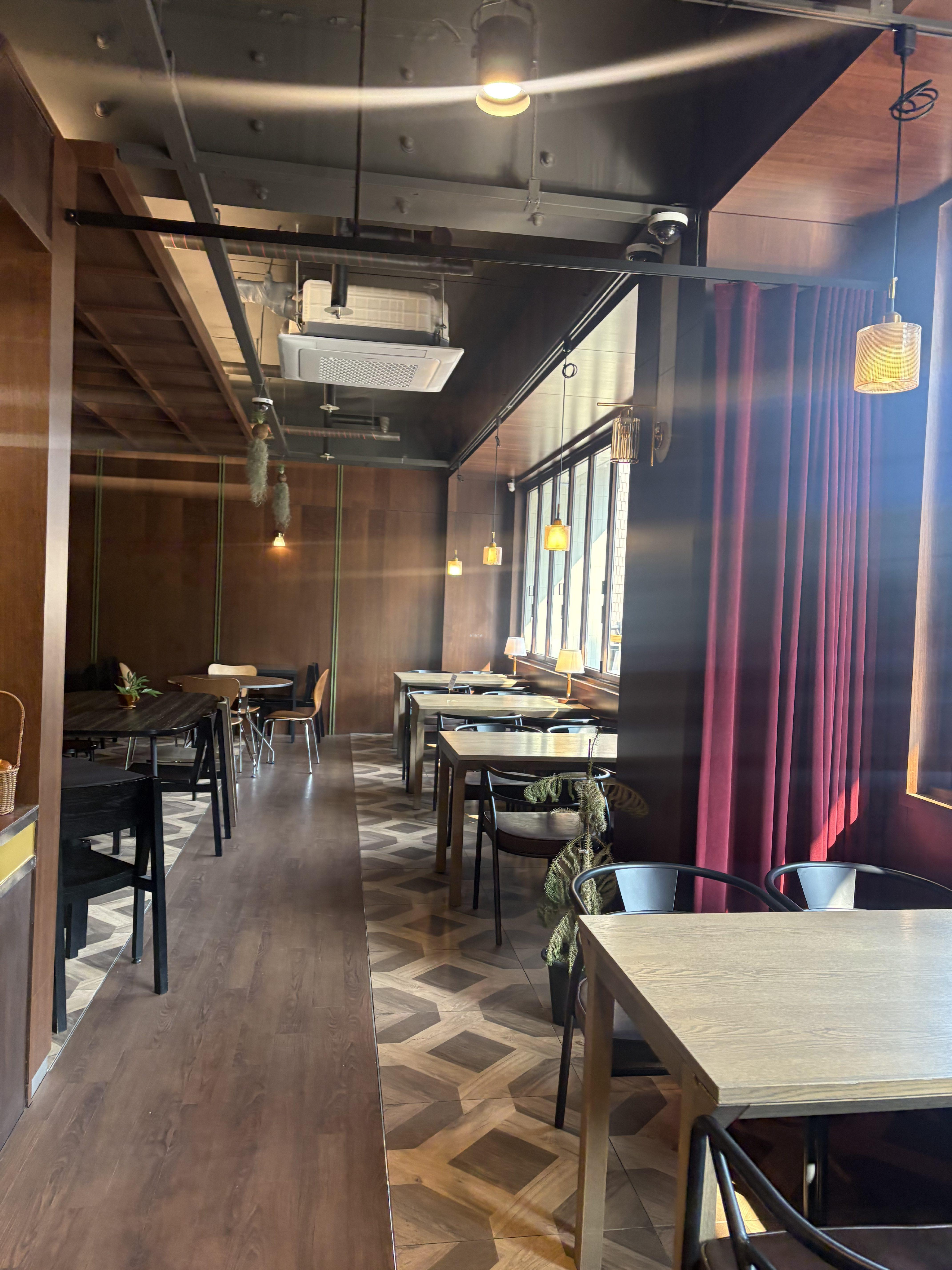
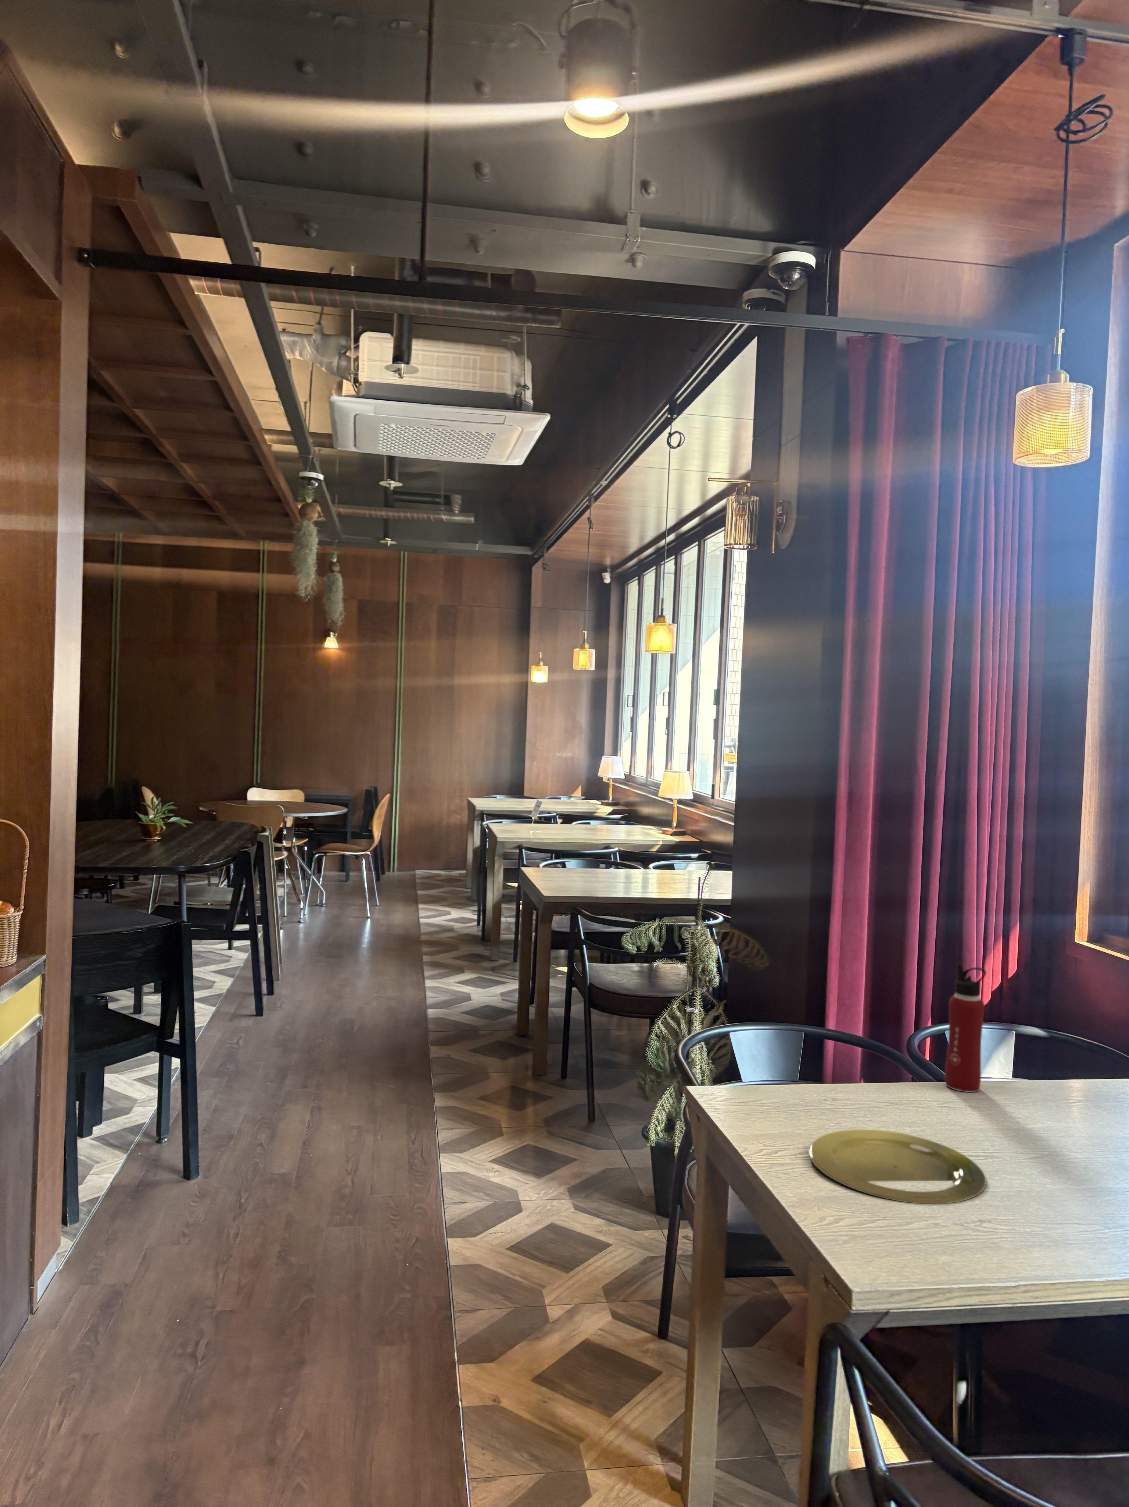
+ plate [809,1130,987,1204]
+ water bottle [944,964,987,1093]
